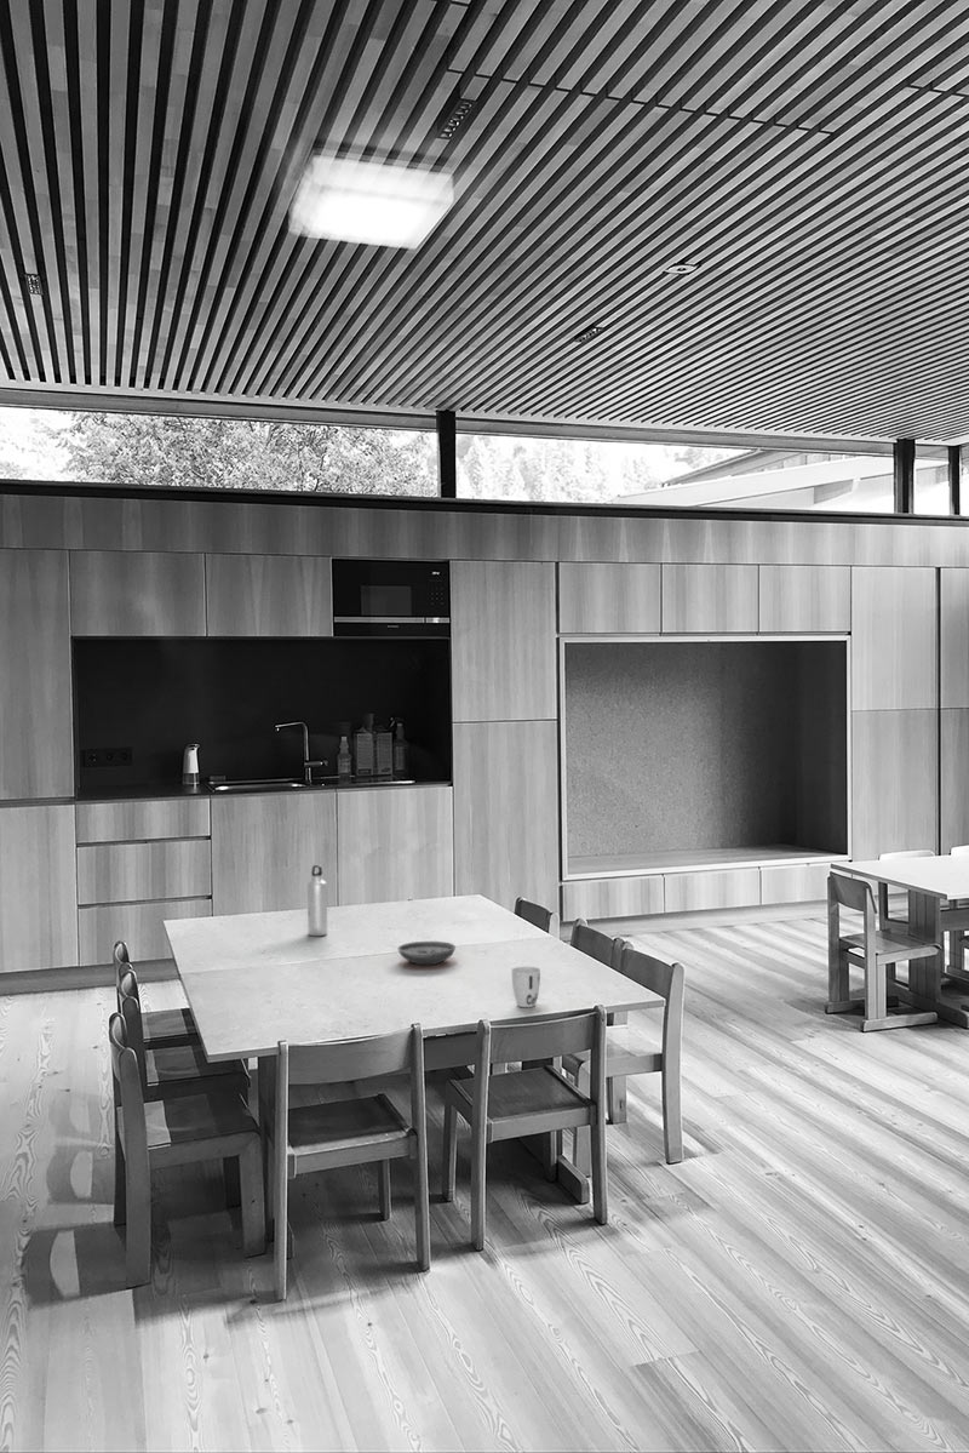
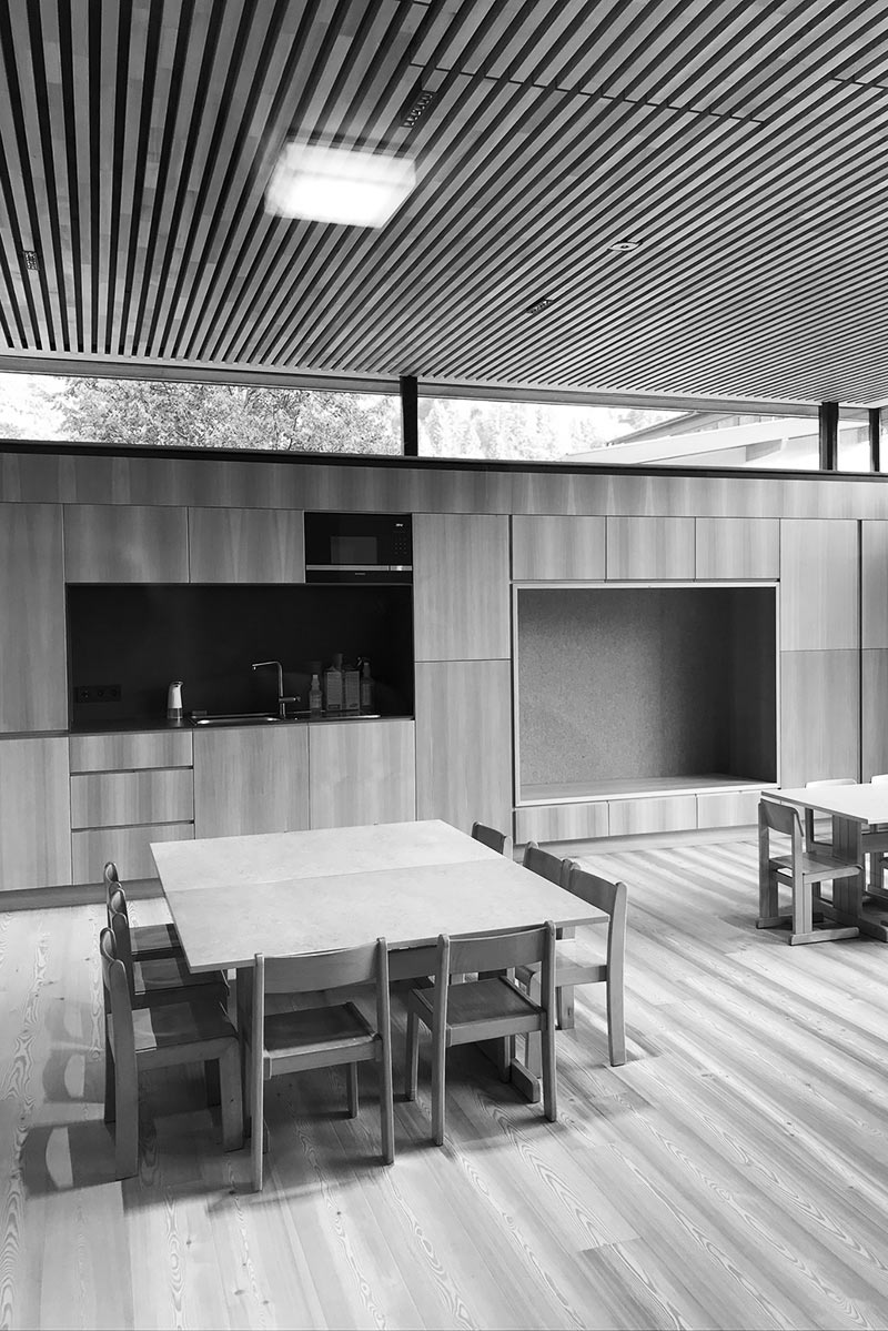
- water bottle [306,864,328,937]
- cup [510,966,541,1008]
- decorative bowl [396,940,457,966]
